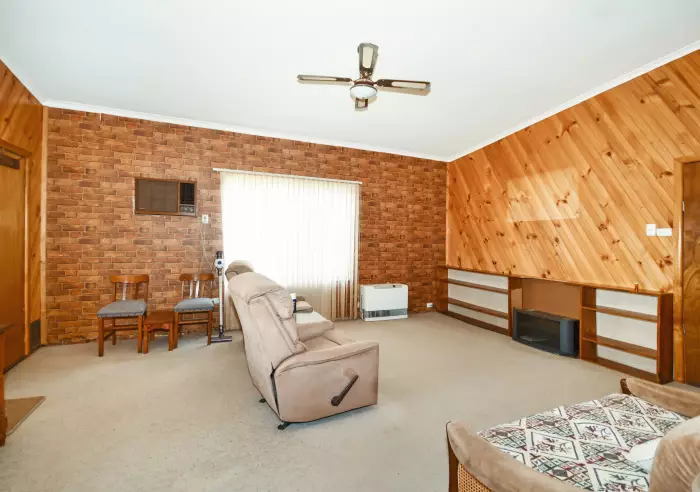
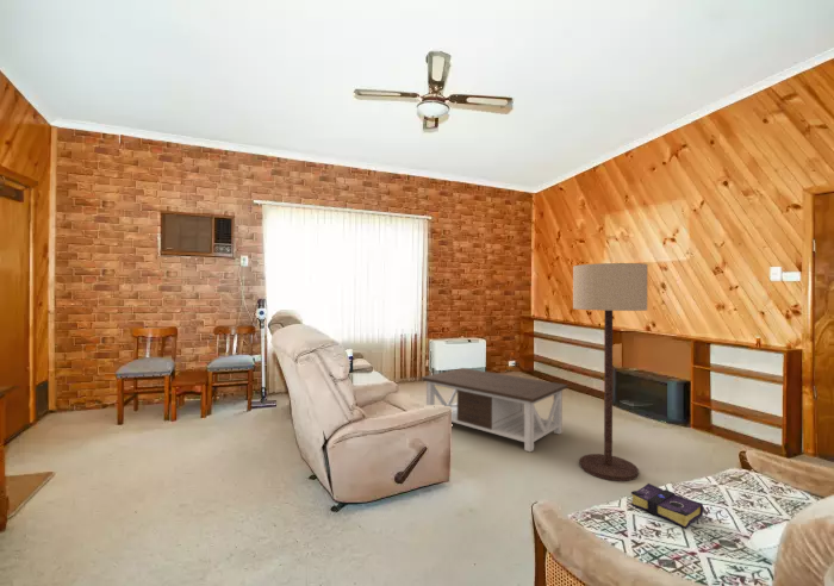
+ coffee table [421,367,568,453]
+ floor lamp [572,262,648,482]
+ book [630,482,704,530]
